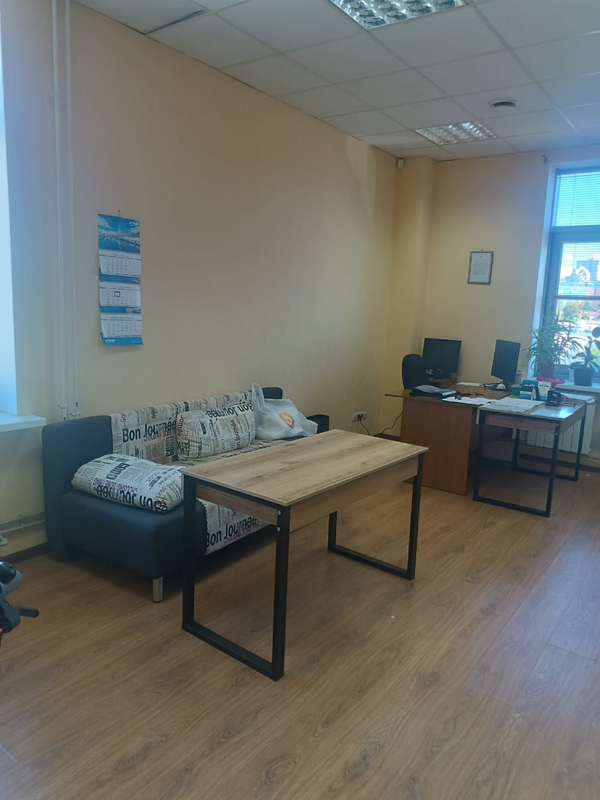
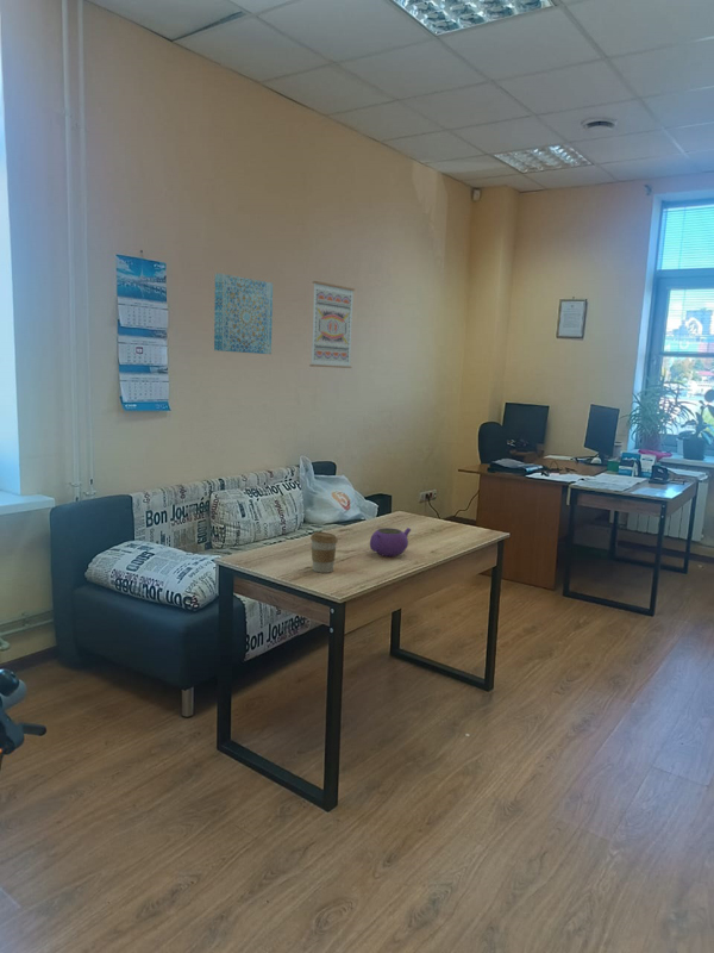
+ wall art [213,273,274,355]
+ teapot [369,527,412,558]
+ coffee cup [309,531,339,574]
+ wall art [309,280,356,369]
